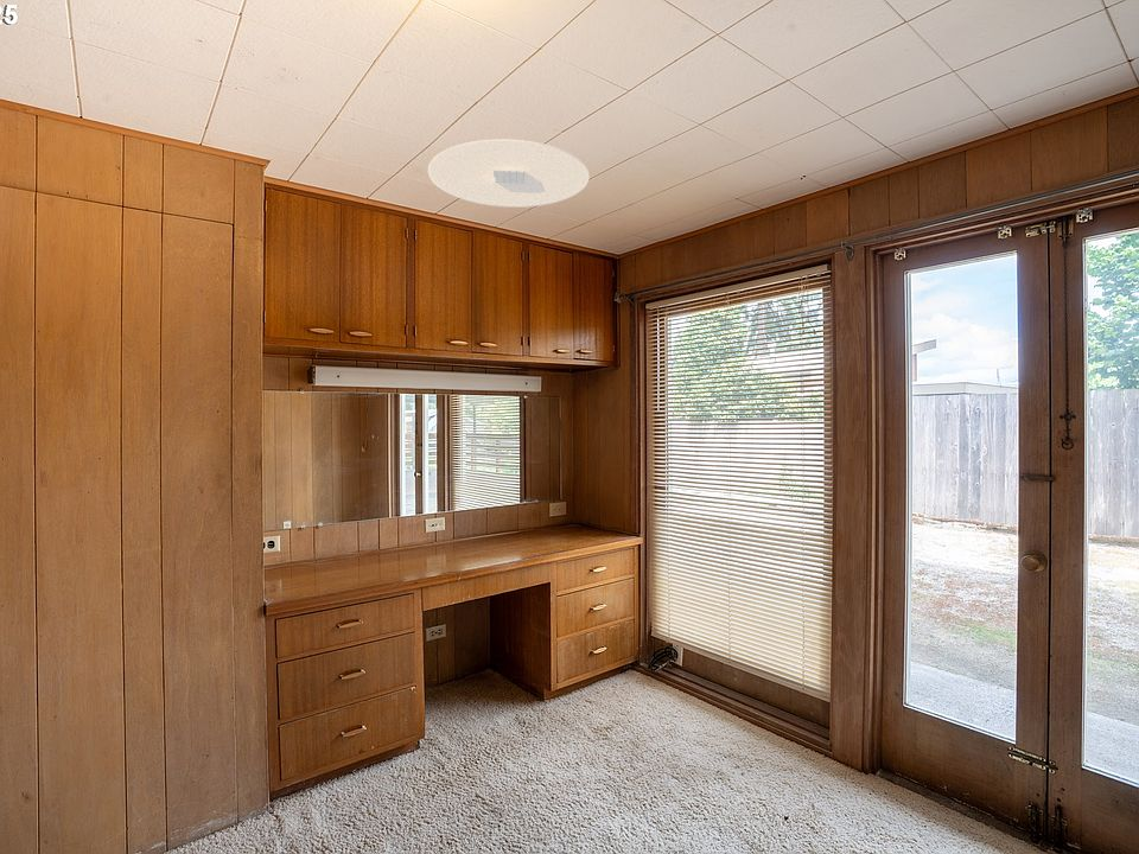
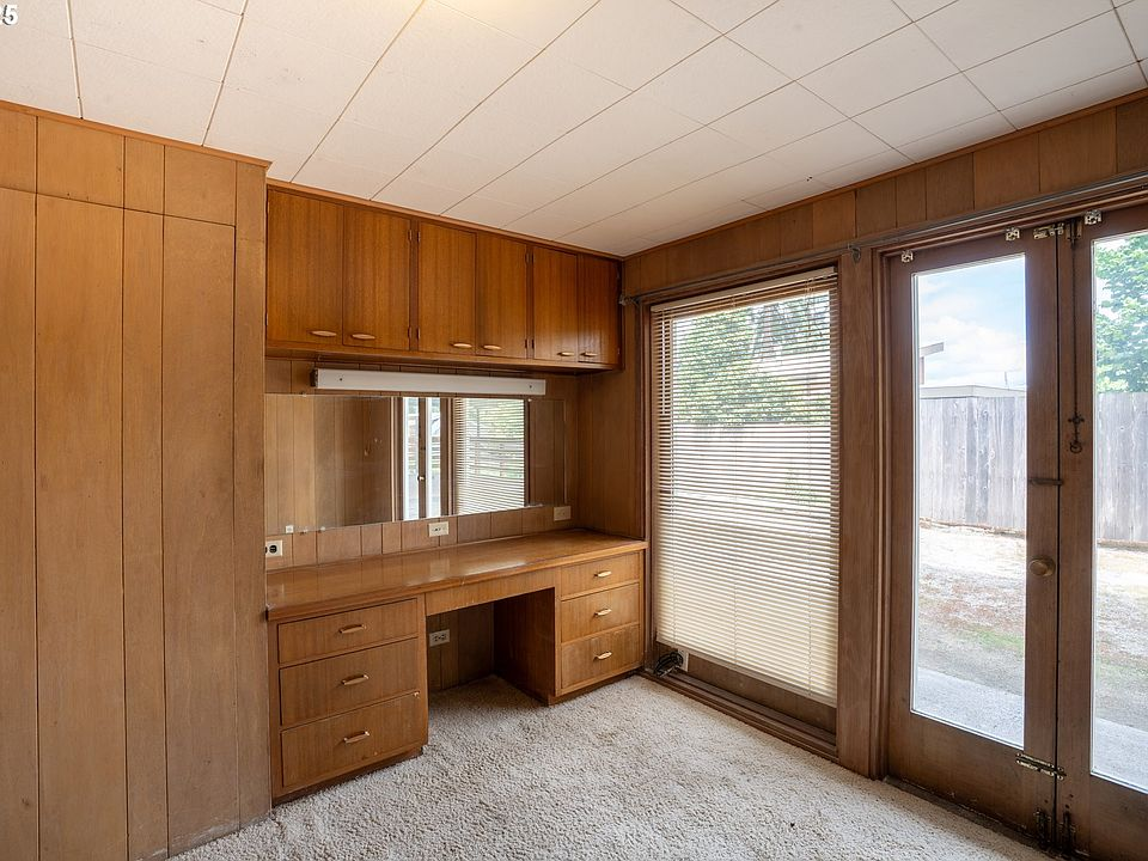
- ceiling light [427,139,591,209]
